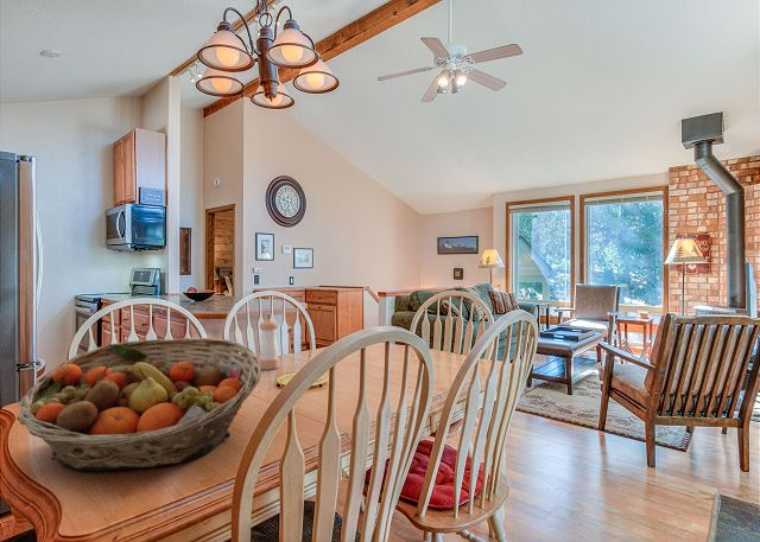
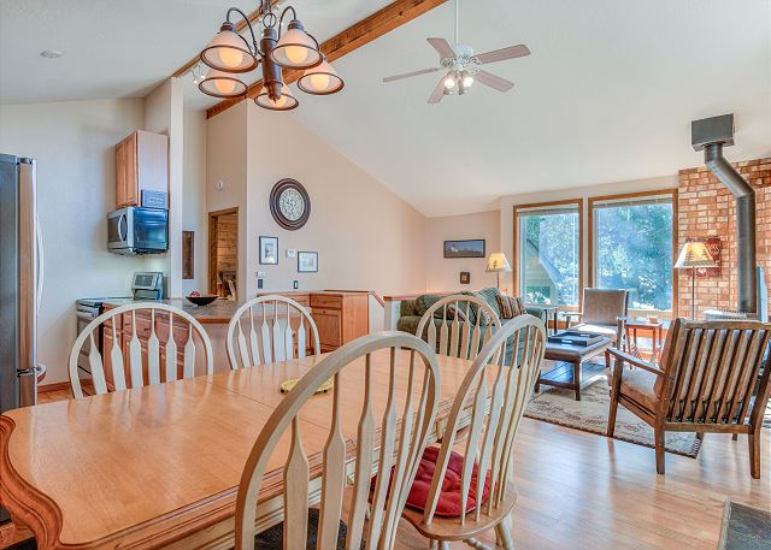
- fruit basket [15,337,262,472]
- pepper shaker [258,318,279,371]
